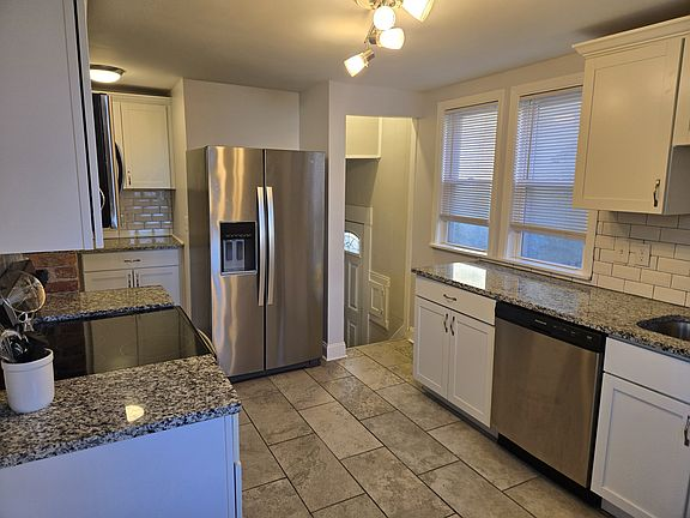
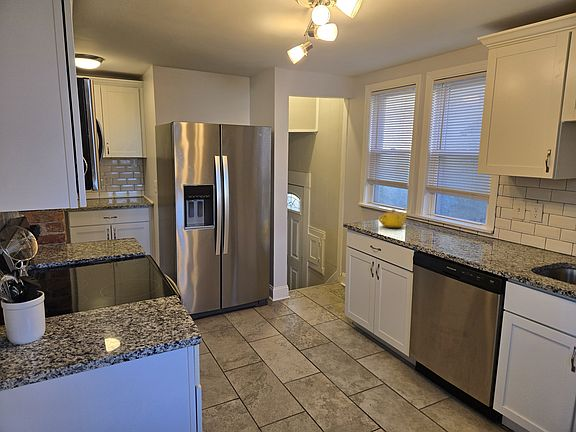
+ teapot [378,209,409,229]
